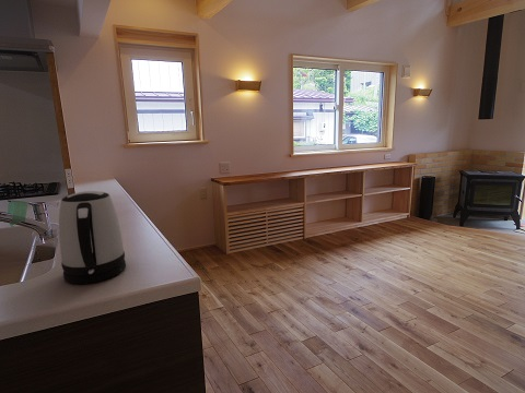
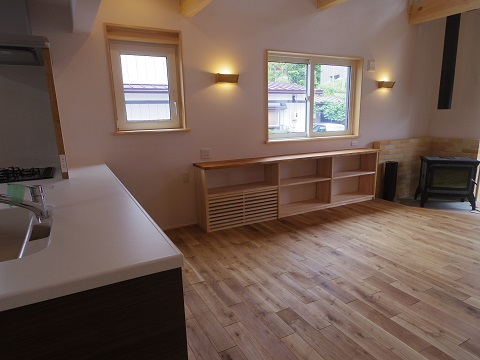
- kettle [58,190,127,285]
